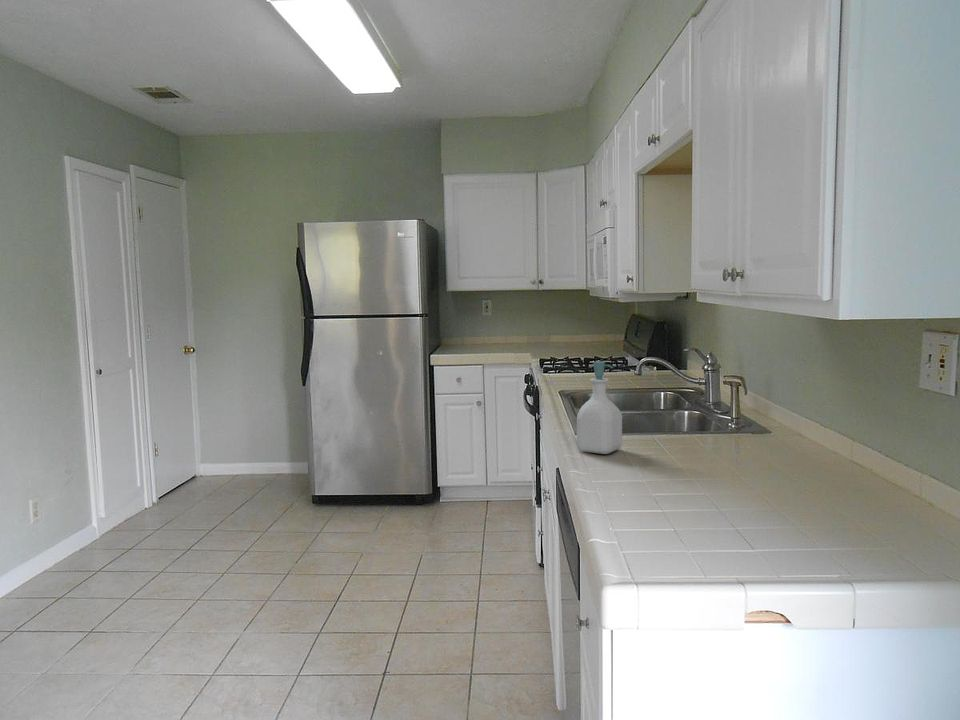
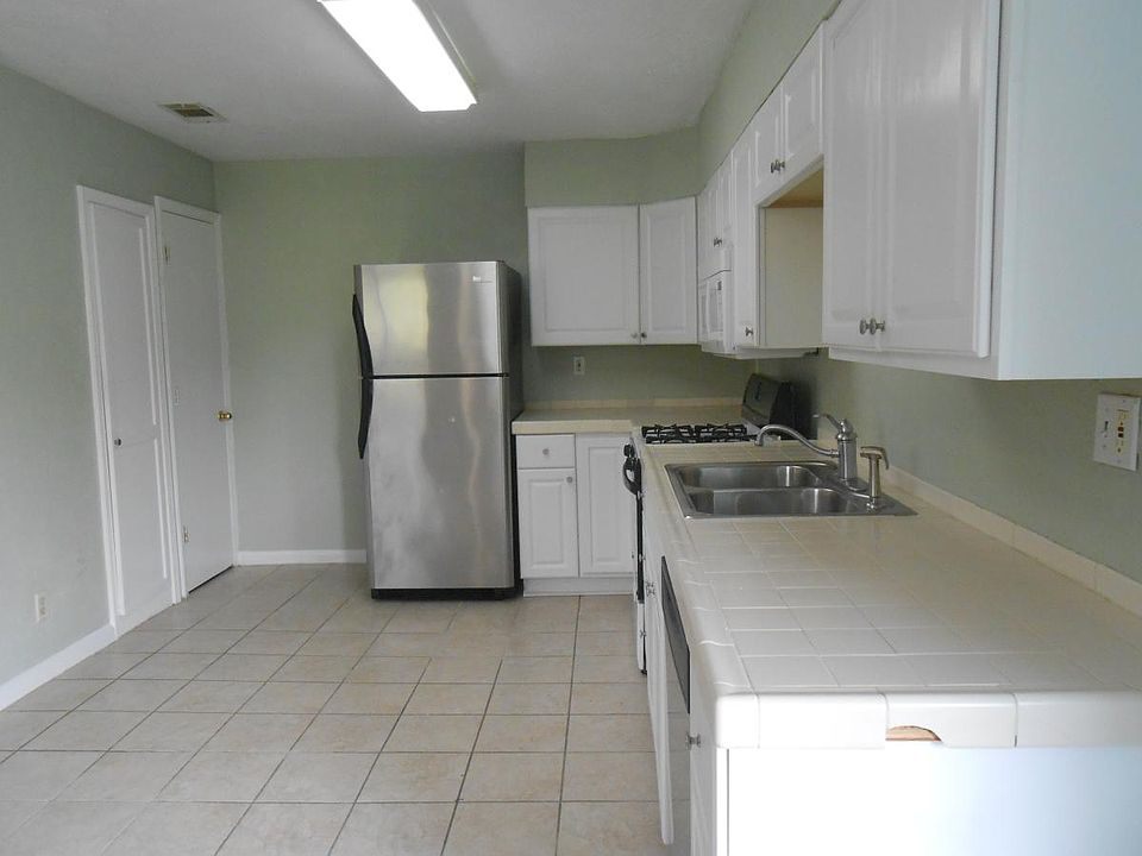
- soap bottle [576,360,623,455]
